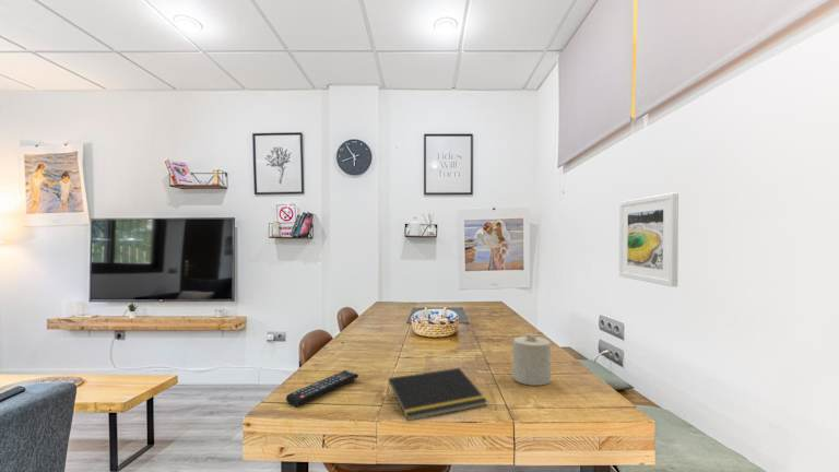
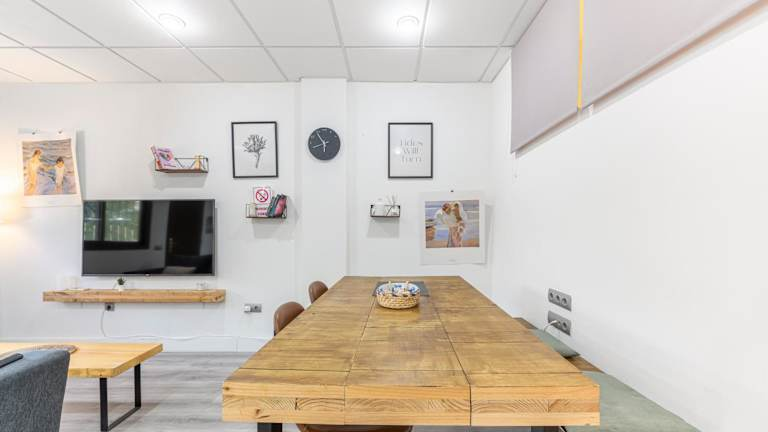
- remote control [285,369,359,408]
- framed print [618,191,680,287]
- candle [511,332,552,387]
- notepad [386,367,488,422]
